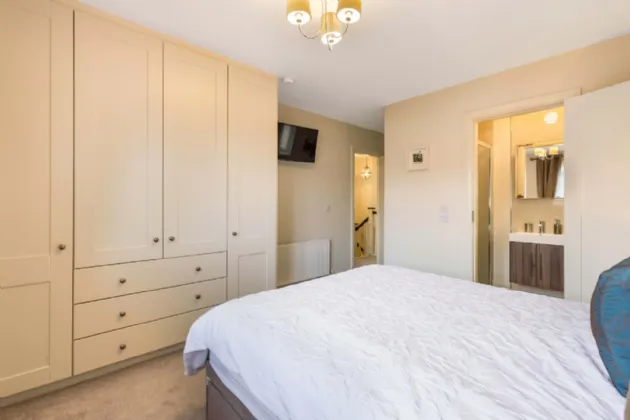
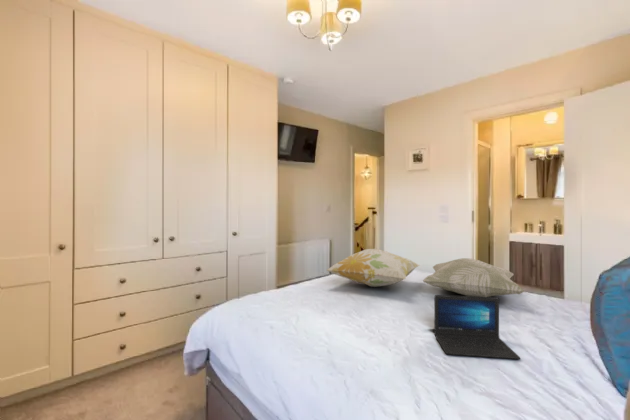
+ decorative pillow [422,257,526,297]
+ laptop [433,294,521,360]
+ decorative pillow [326,248,421,288]
